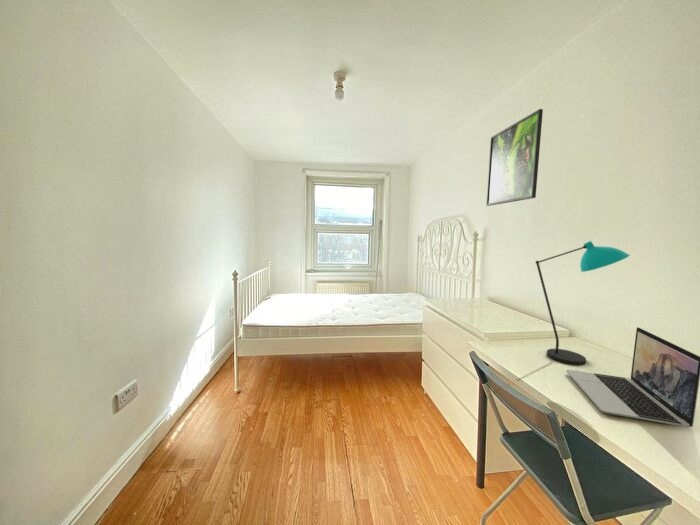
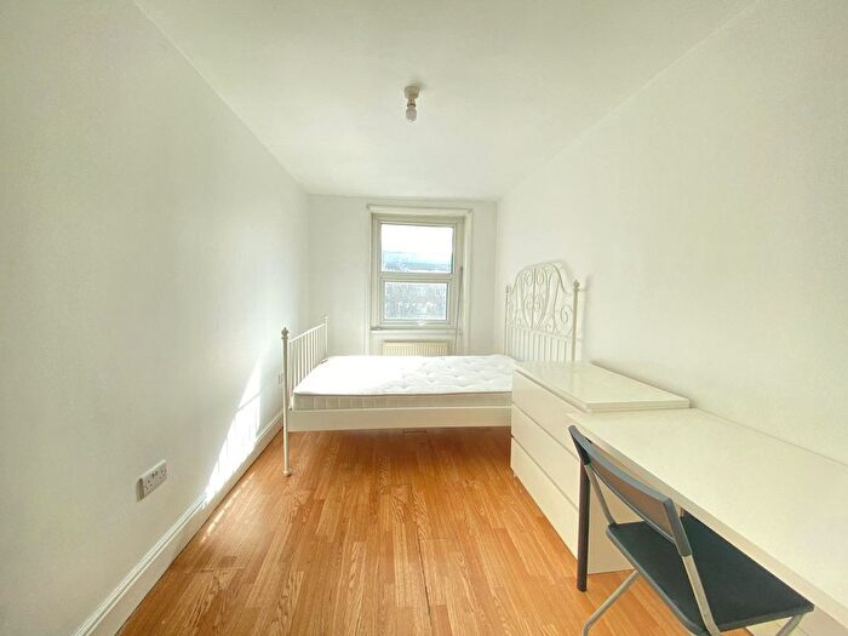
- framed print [485,108,544,207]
- laptop [565,326,700,428]
- desk lamp [535,240,631,365]
